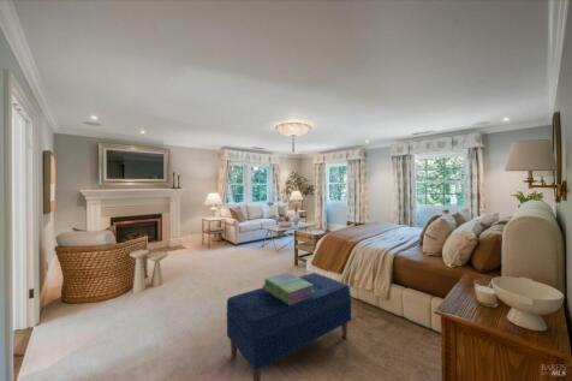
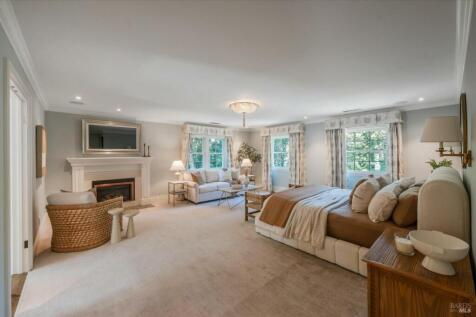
- stack of books [262,272,315,305]
- bench [226,272,352,381]
